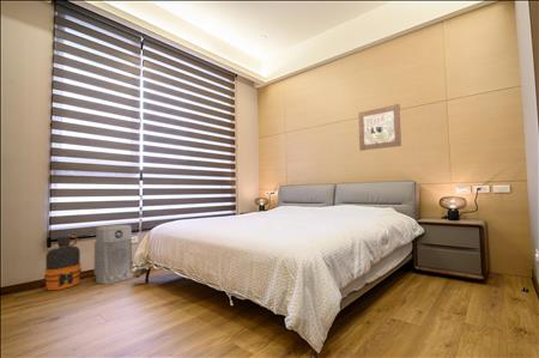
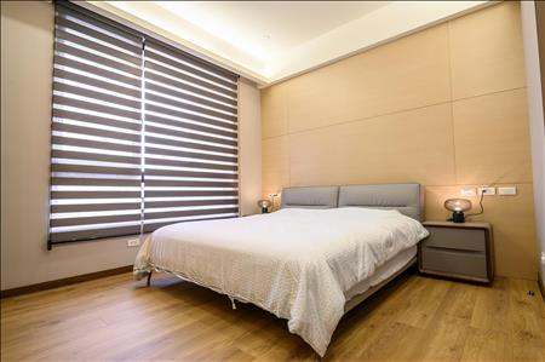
- wall art [357,103,402,152]
- air purifier [93,224,134,285]
- water bottle [43,233,83,291]
